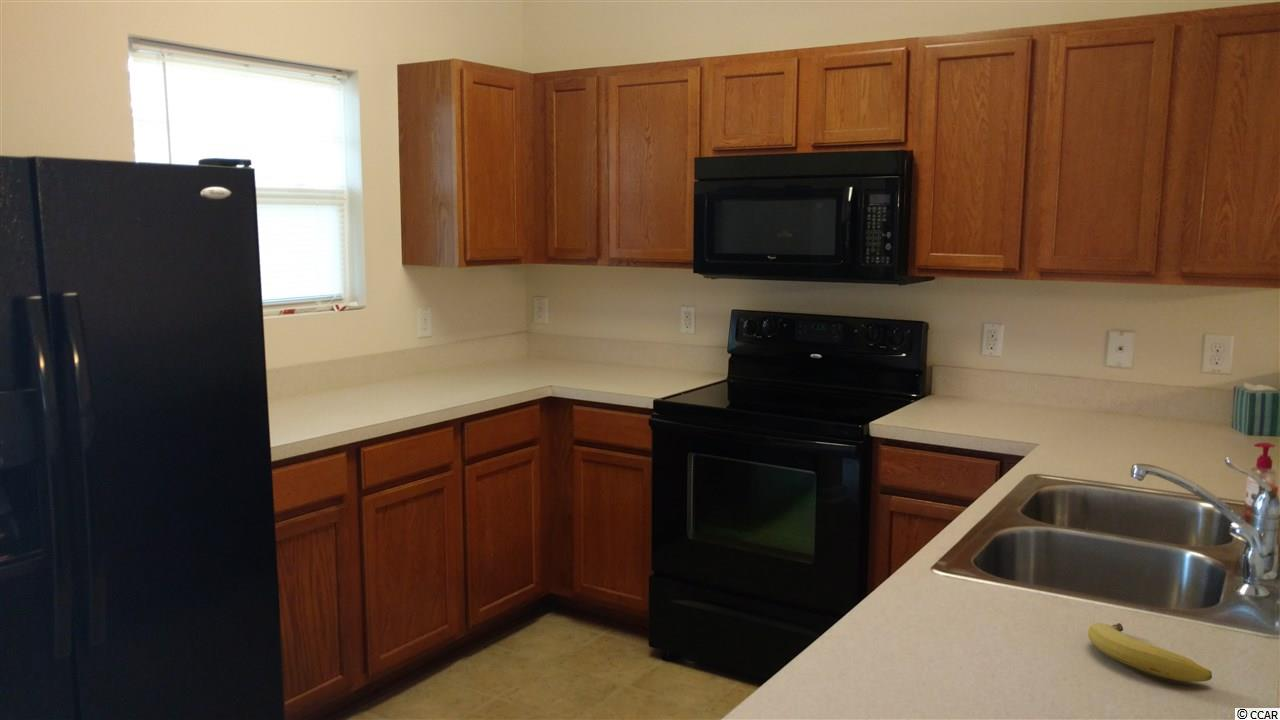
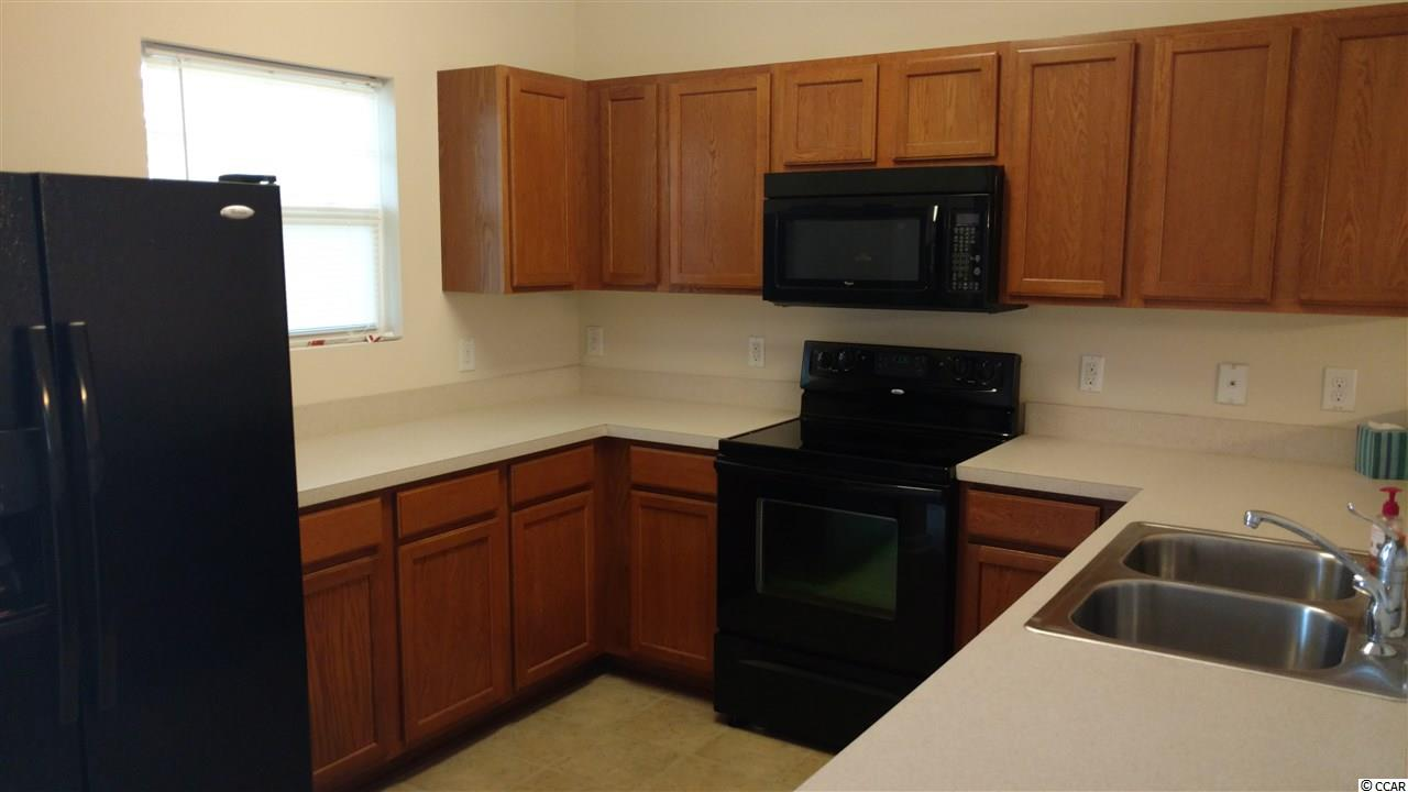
- fruit [1087,622,1213,683]
